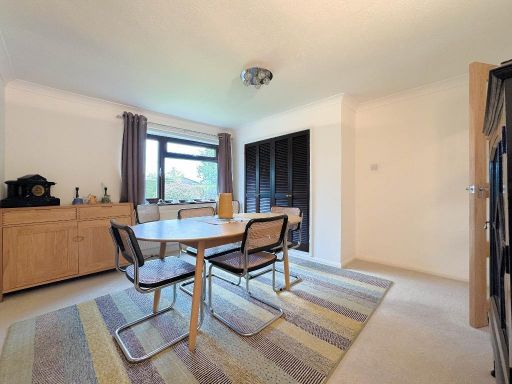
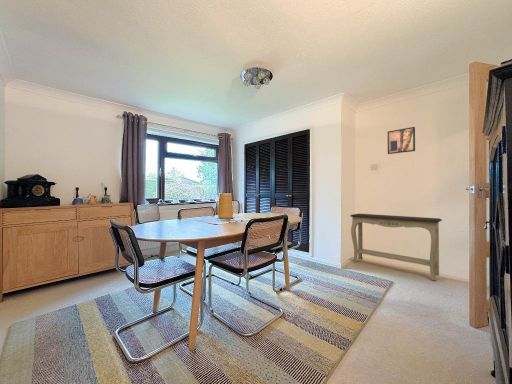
+ console table [349,213,443,282]
+ wall art [387,126,416,155]
